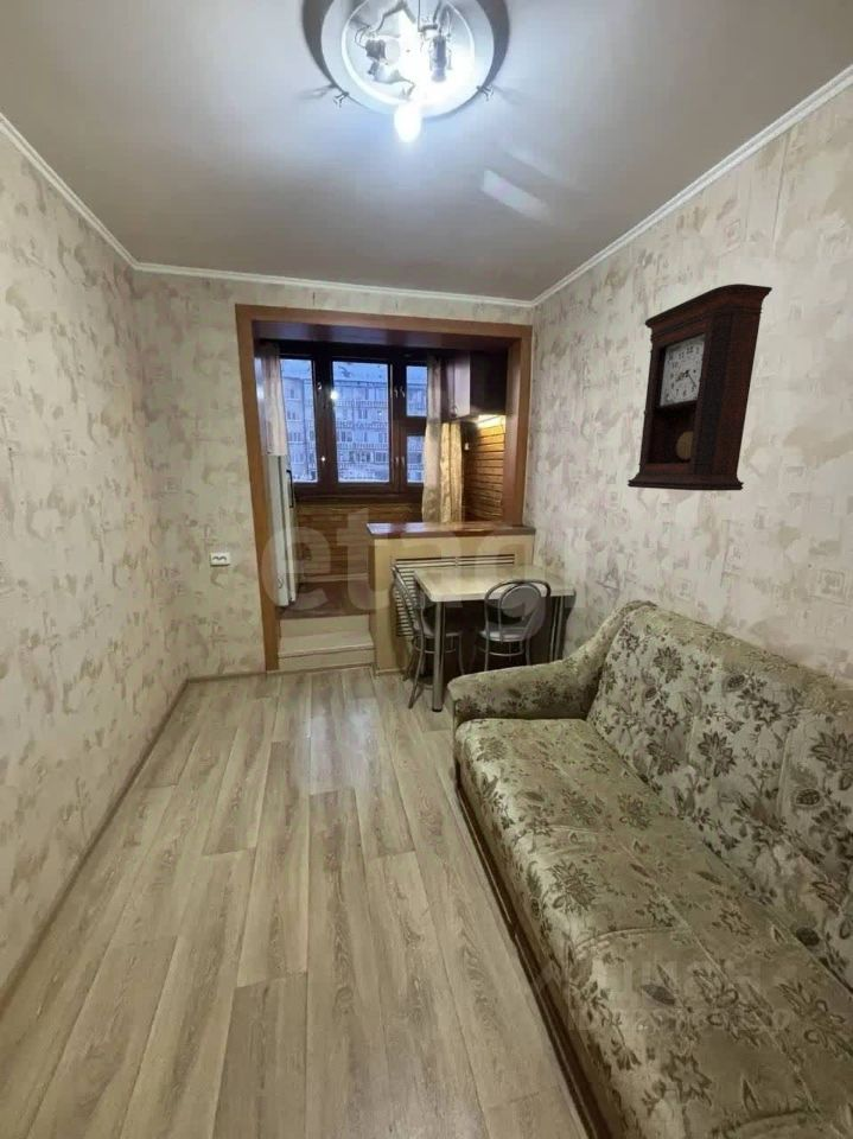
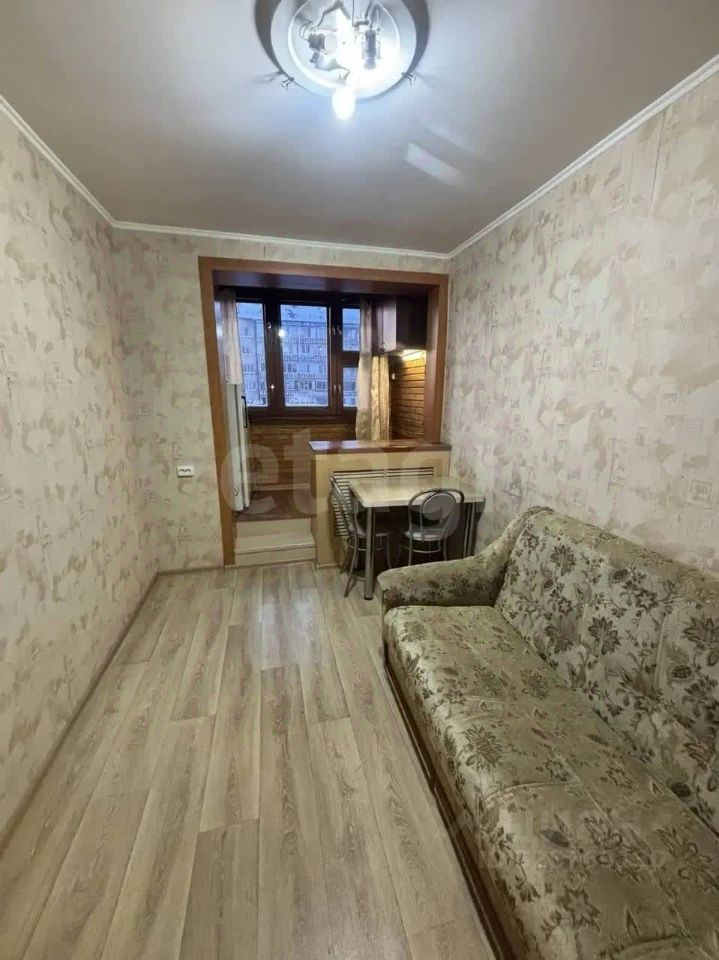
- pendulum clock [626,282,774,492]
